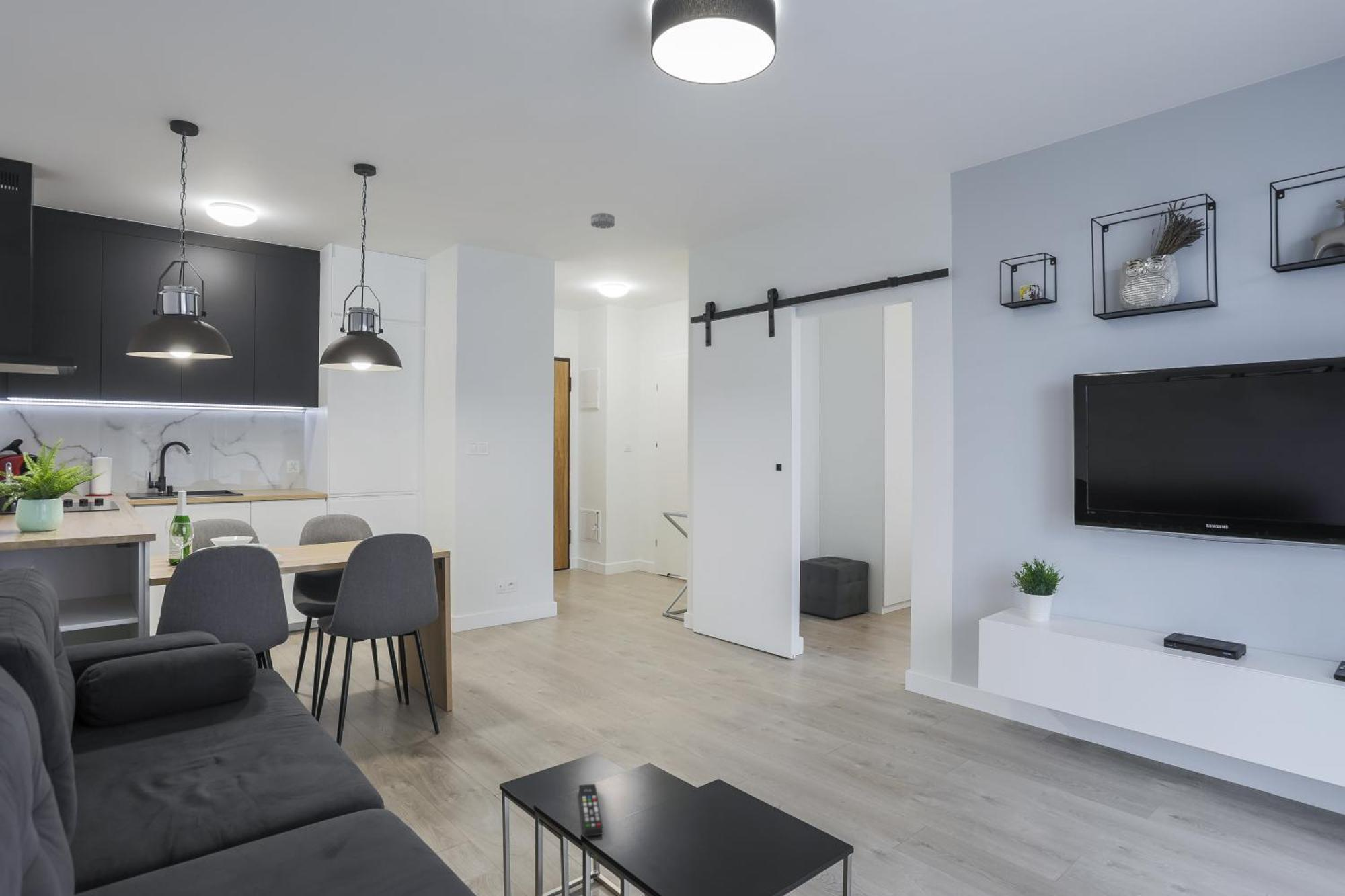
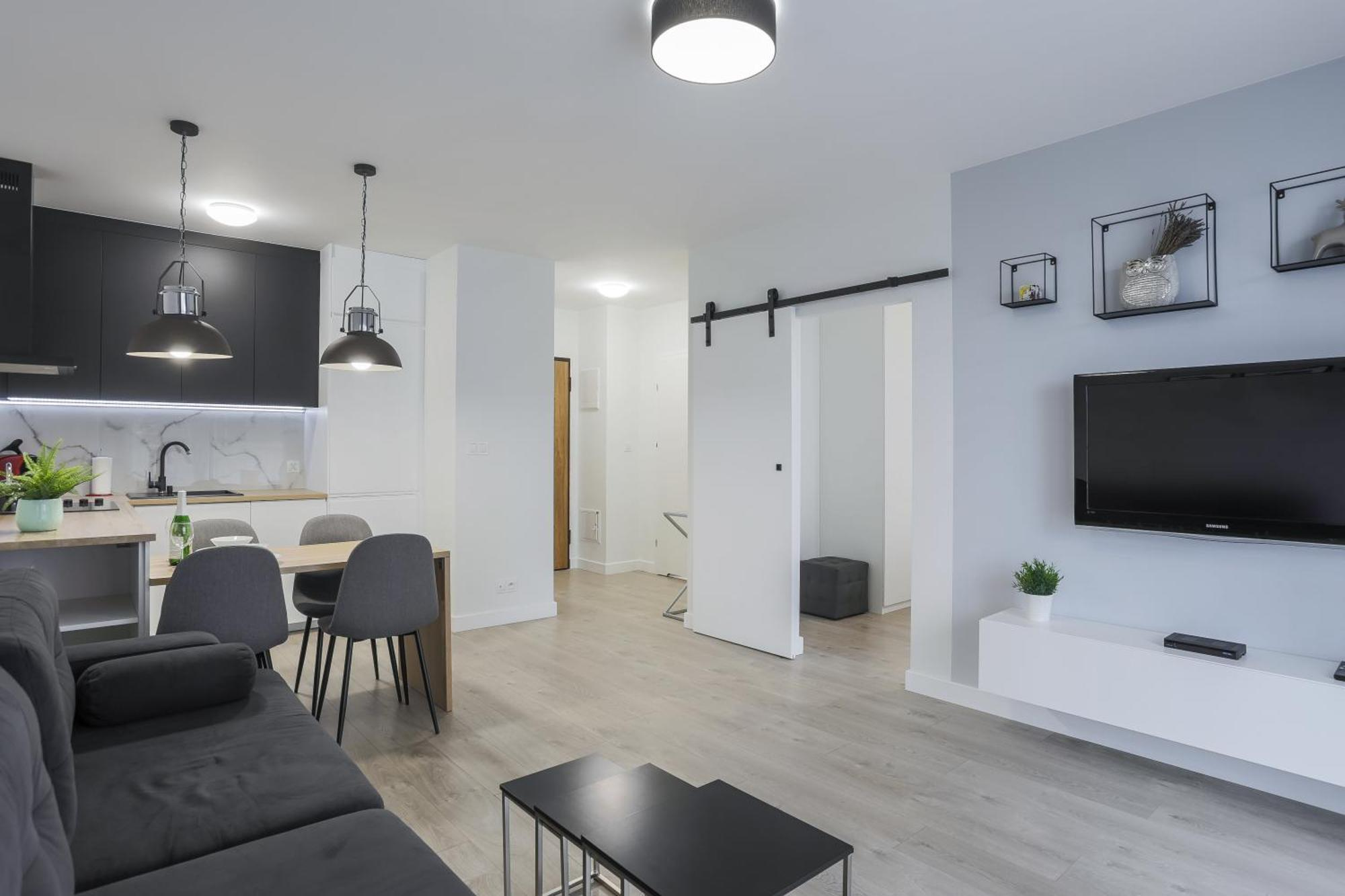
- remote control [578,783,604,837]
- smoke detector [590,212,615,229]
